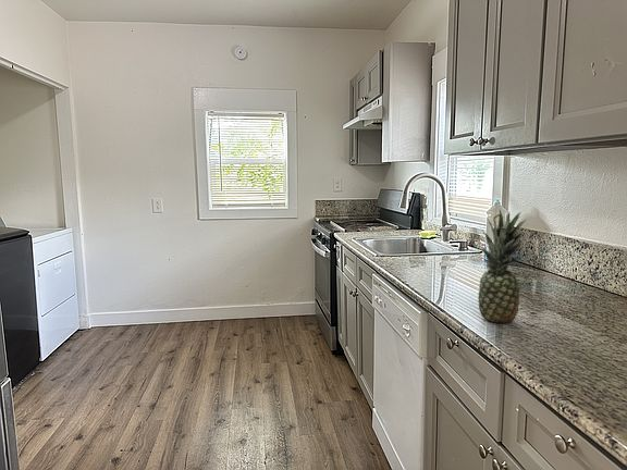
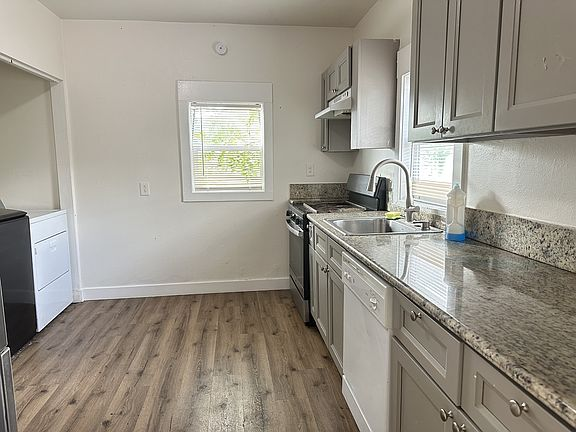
- fruit [476,209,530,324]
